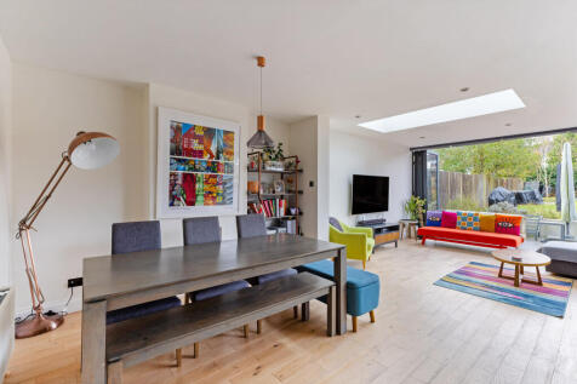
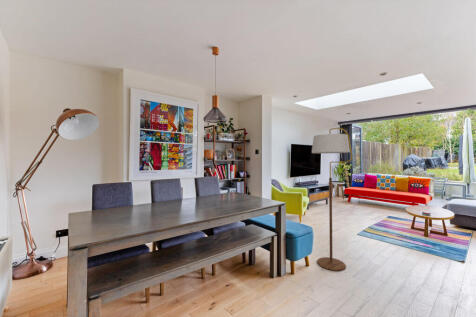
+ floor lamp [311,127,353,272]
